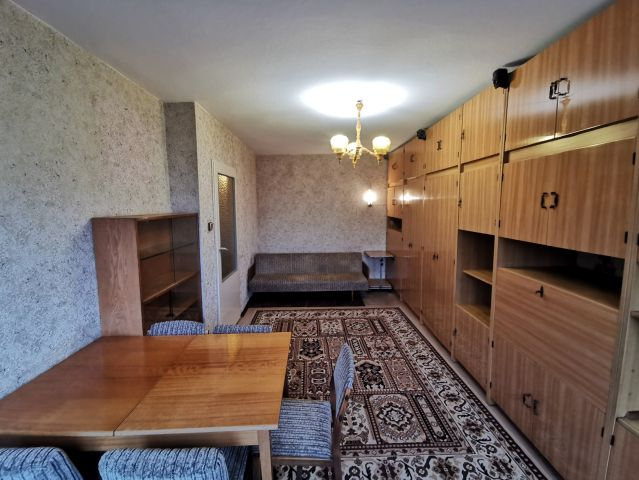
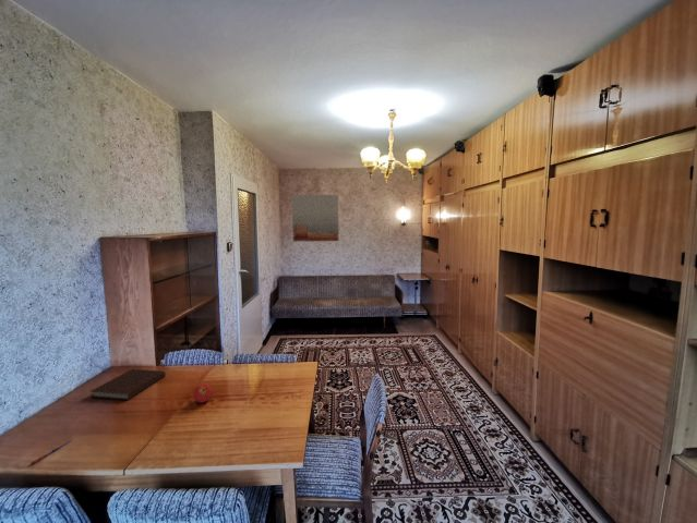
+ wall art [291,194,339,242]
+ fruit [192,382,214,403]
+ pen [29,438,74,465]
+ notebook [89,368,166,401]
